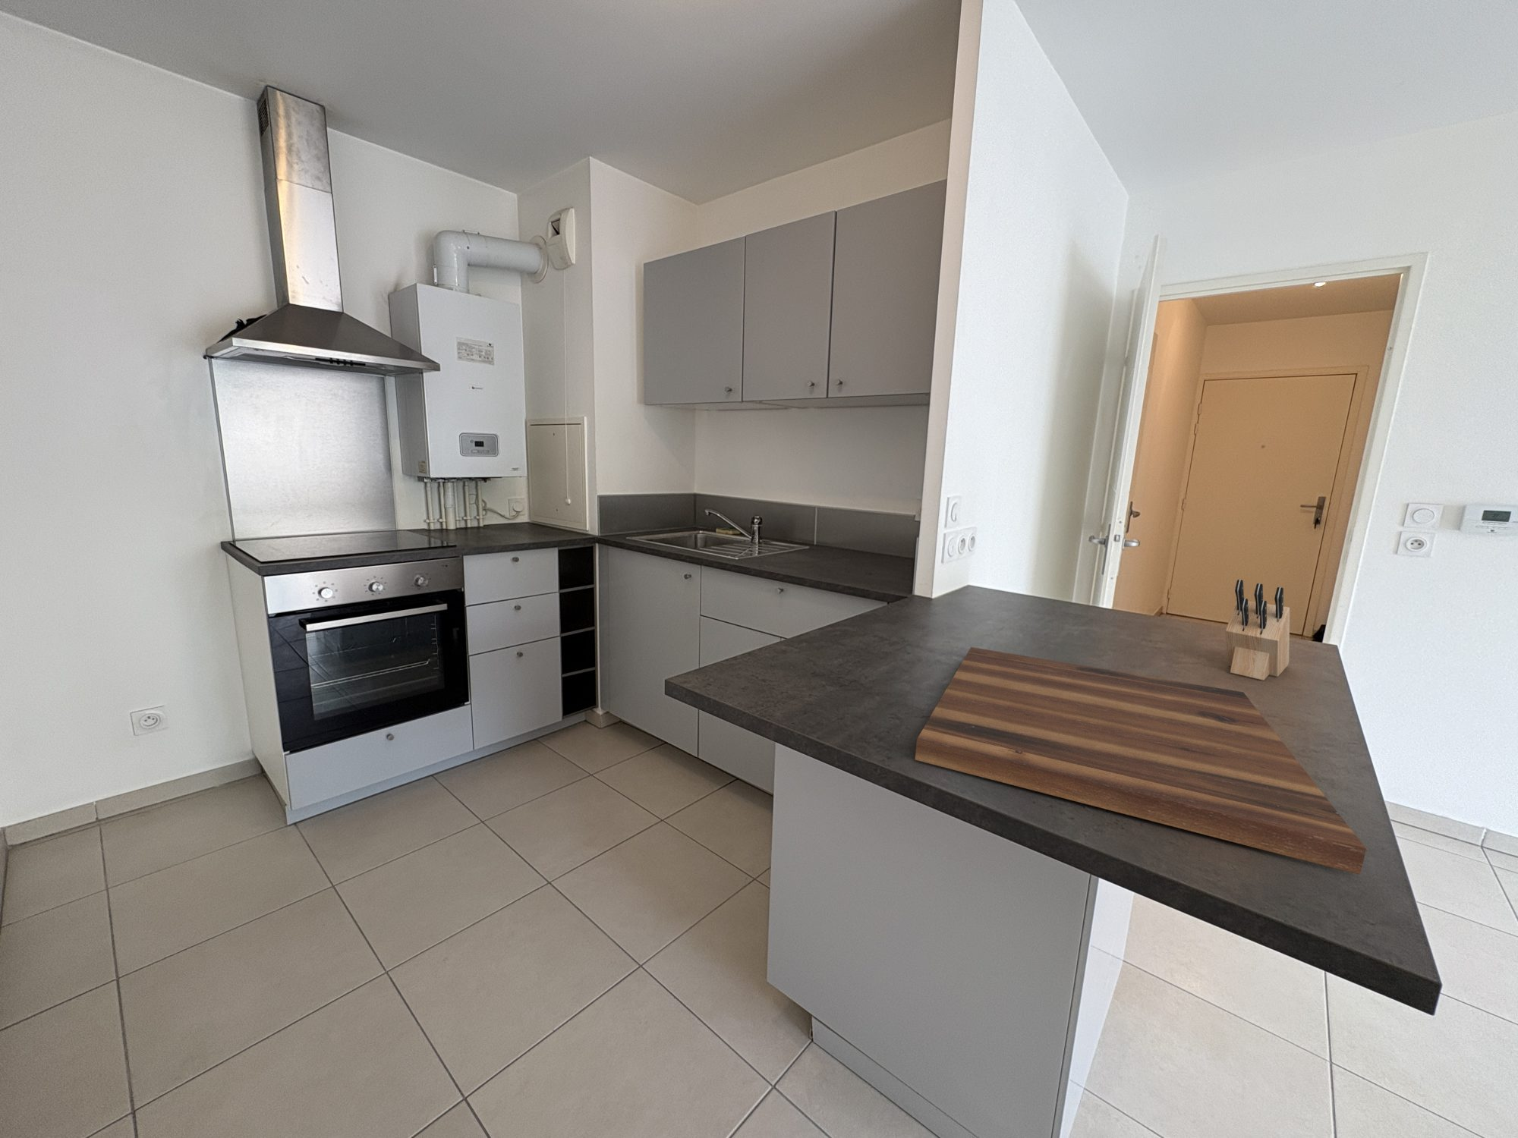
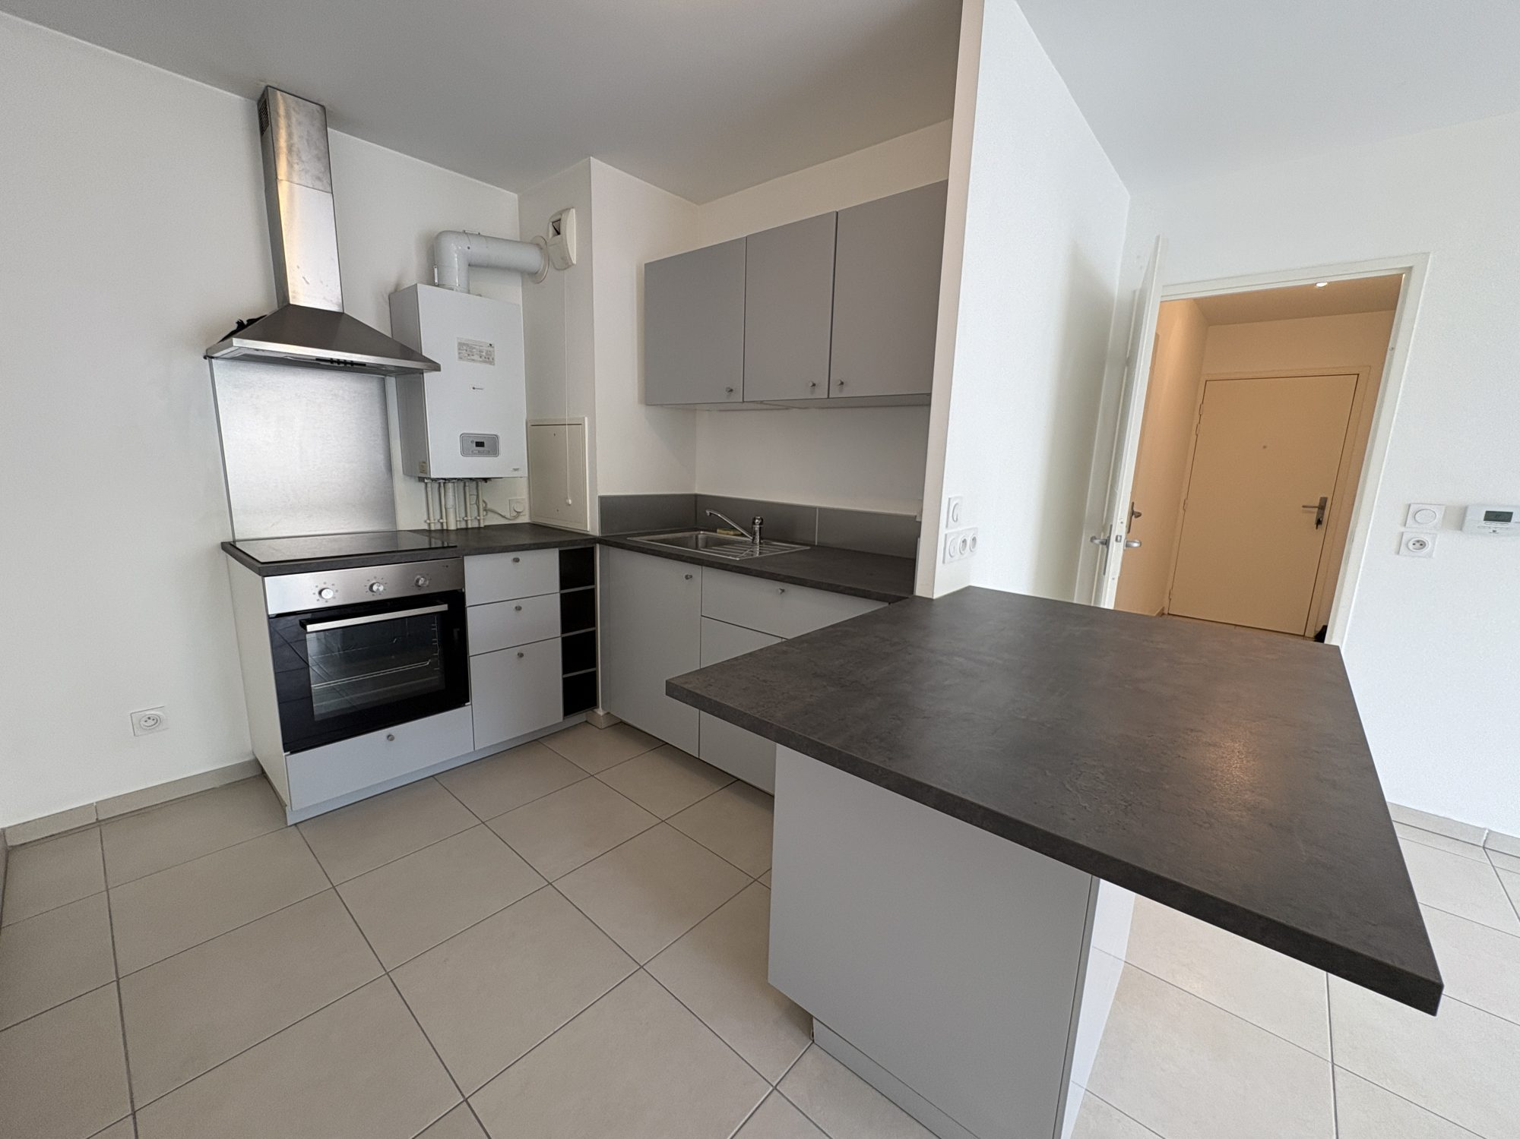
- cutting board [914,647,1367,875]
- knife block [1225,579,1290,681]
